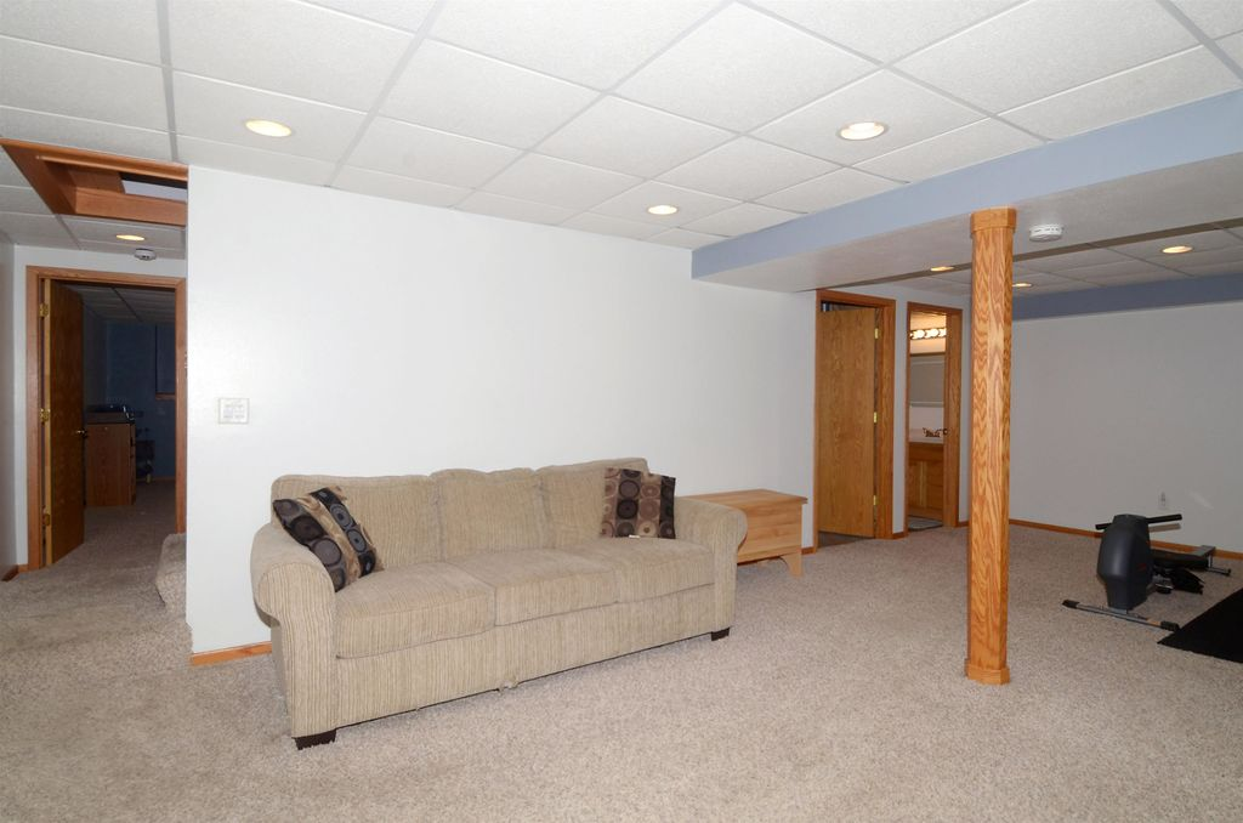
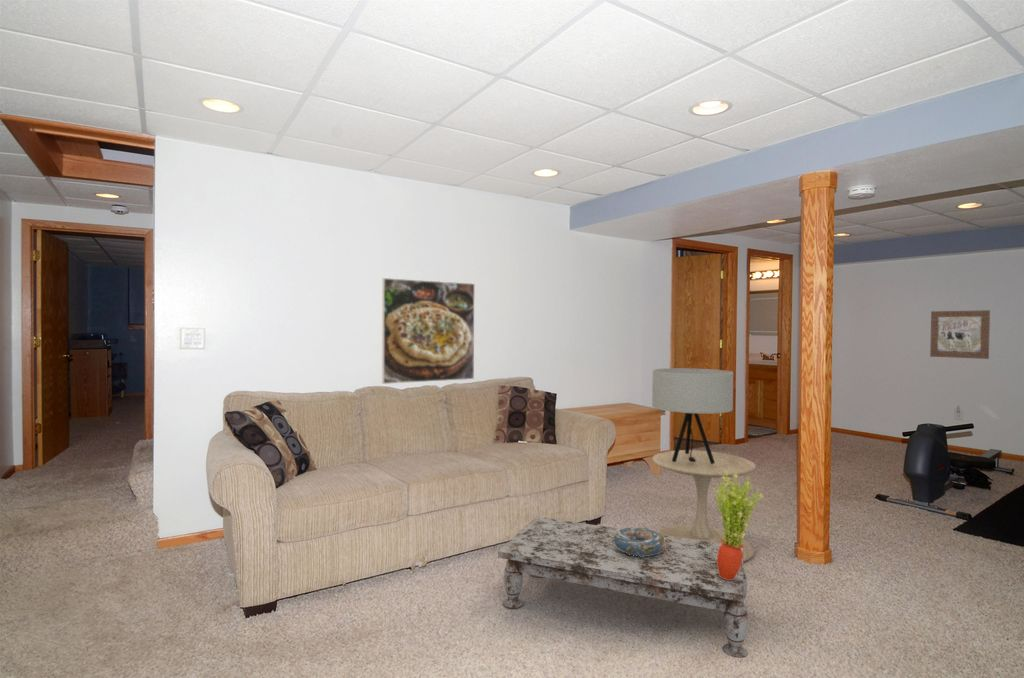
+ wall art [929,309,991,360]
+ side table [651,449,757,563]
+ coffee table [497,516,749,659]
+ decorative bowl [613,526,666,557]
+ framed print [381,277,476,385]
+ potted plant [712,471,764,580]
+ table lamp [651,367,734,464]
